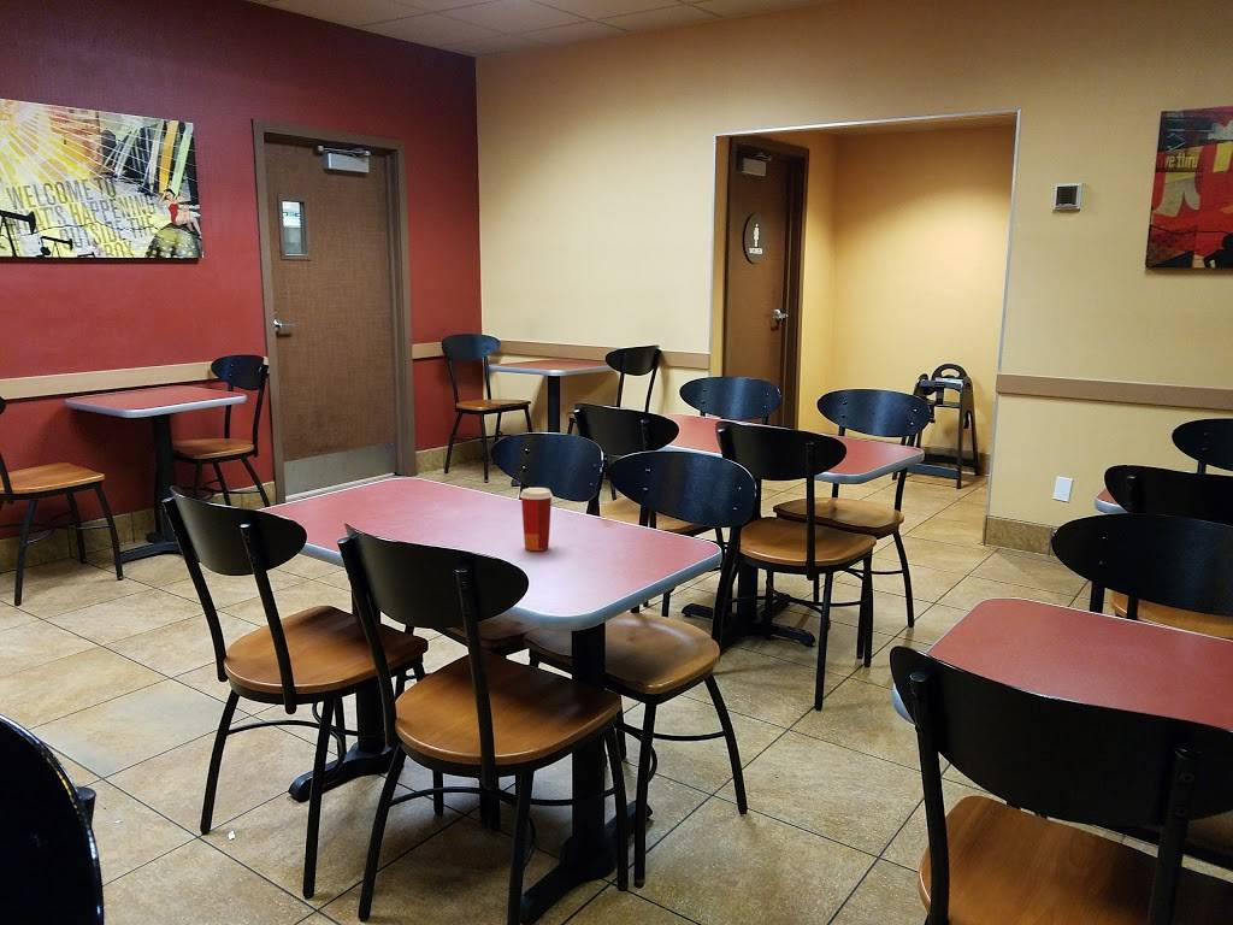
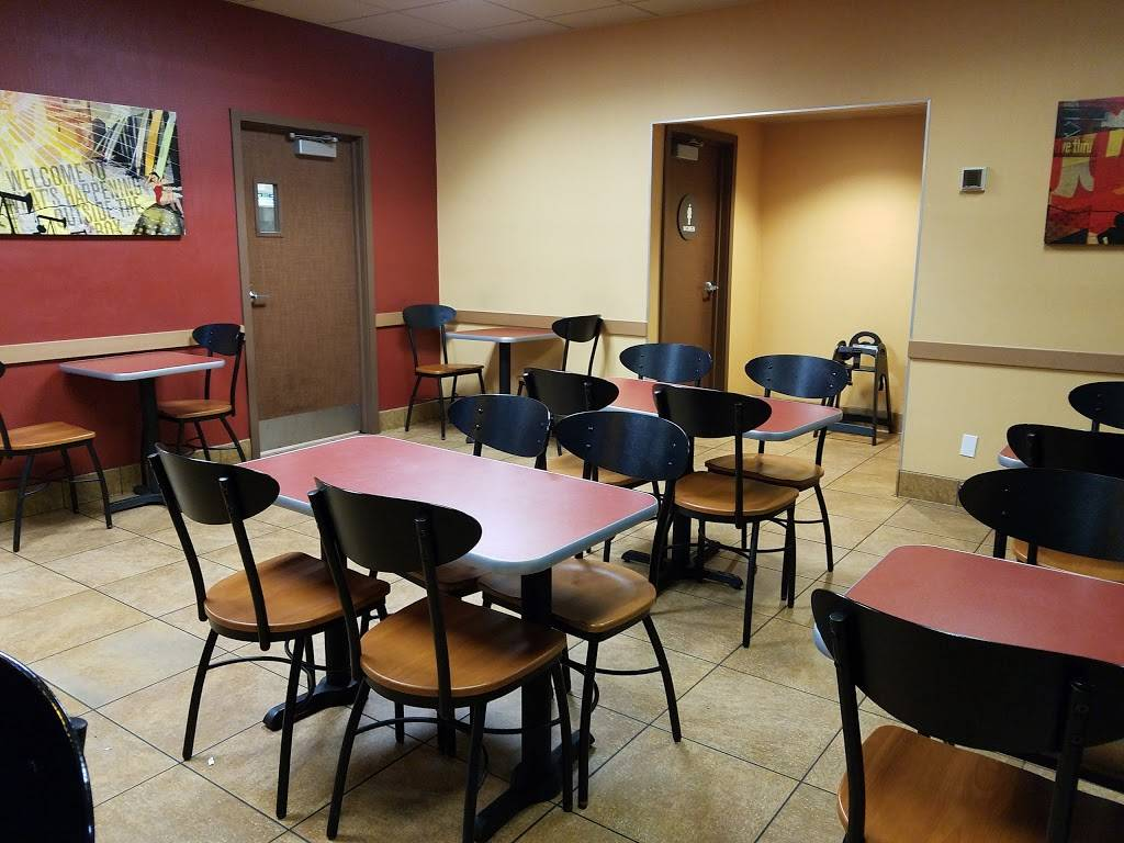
- paper cup [519,487,554,552]
